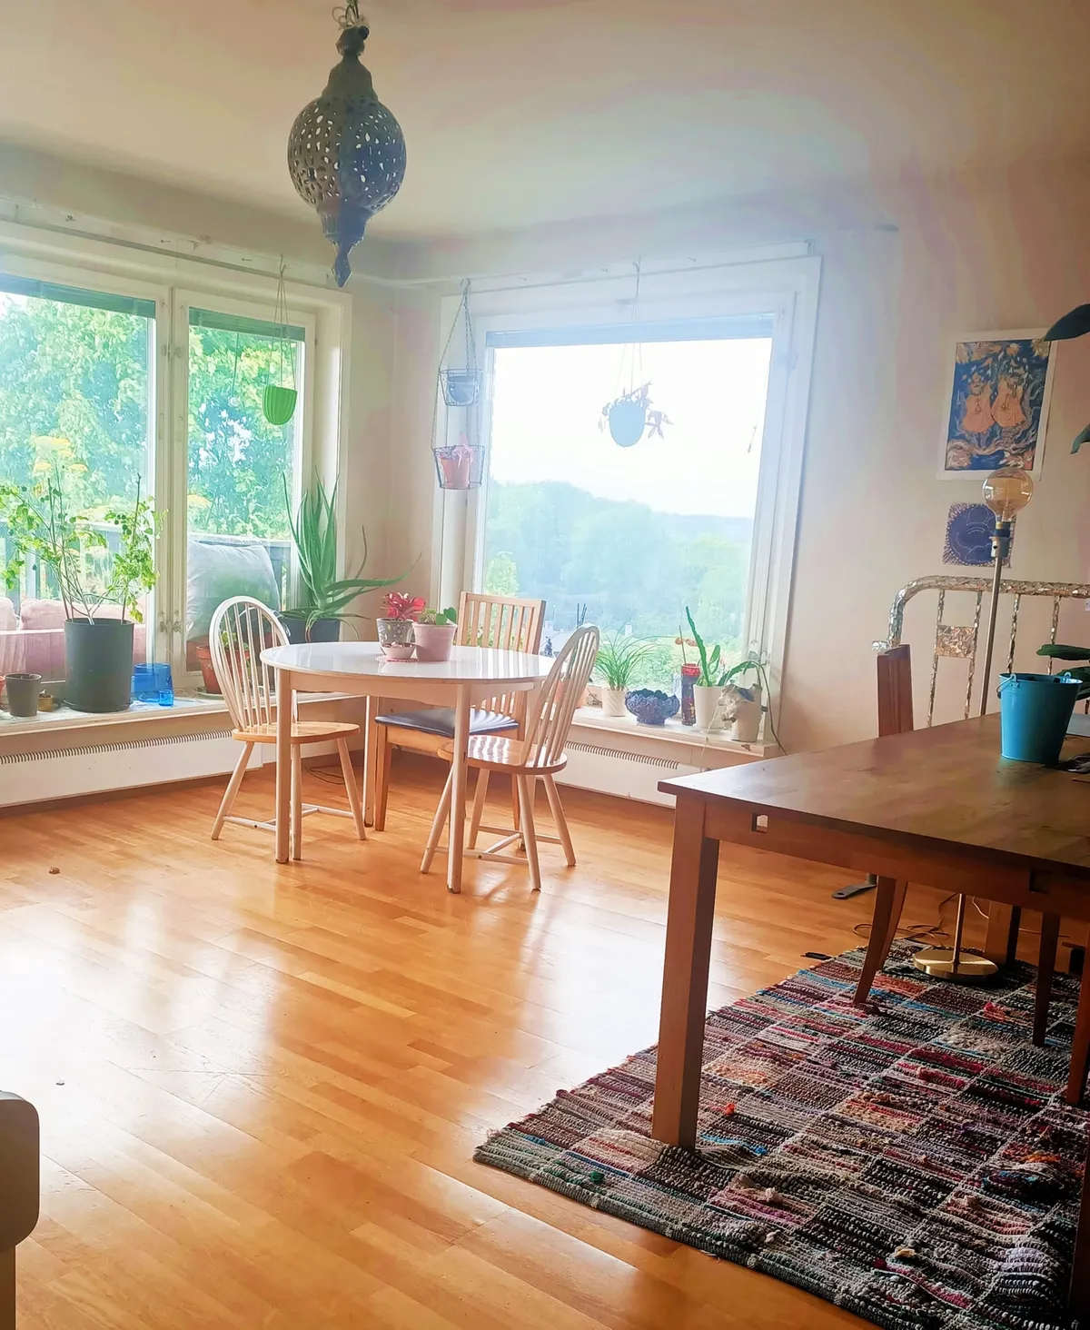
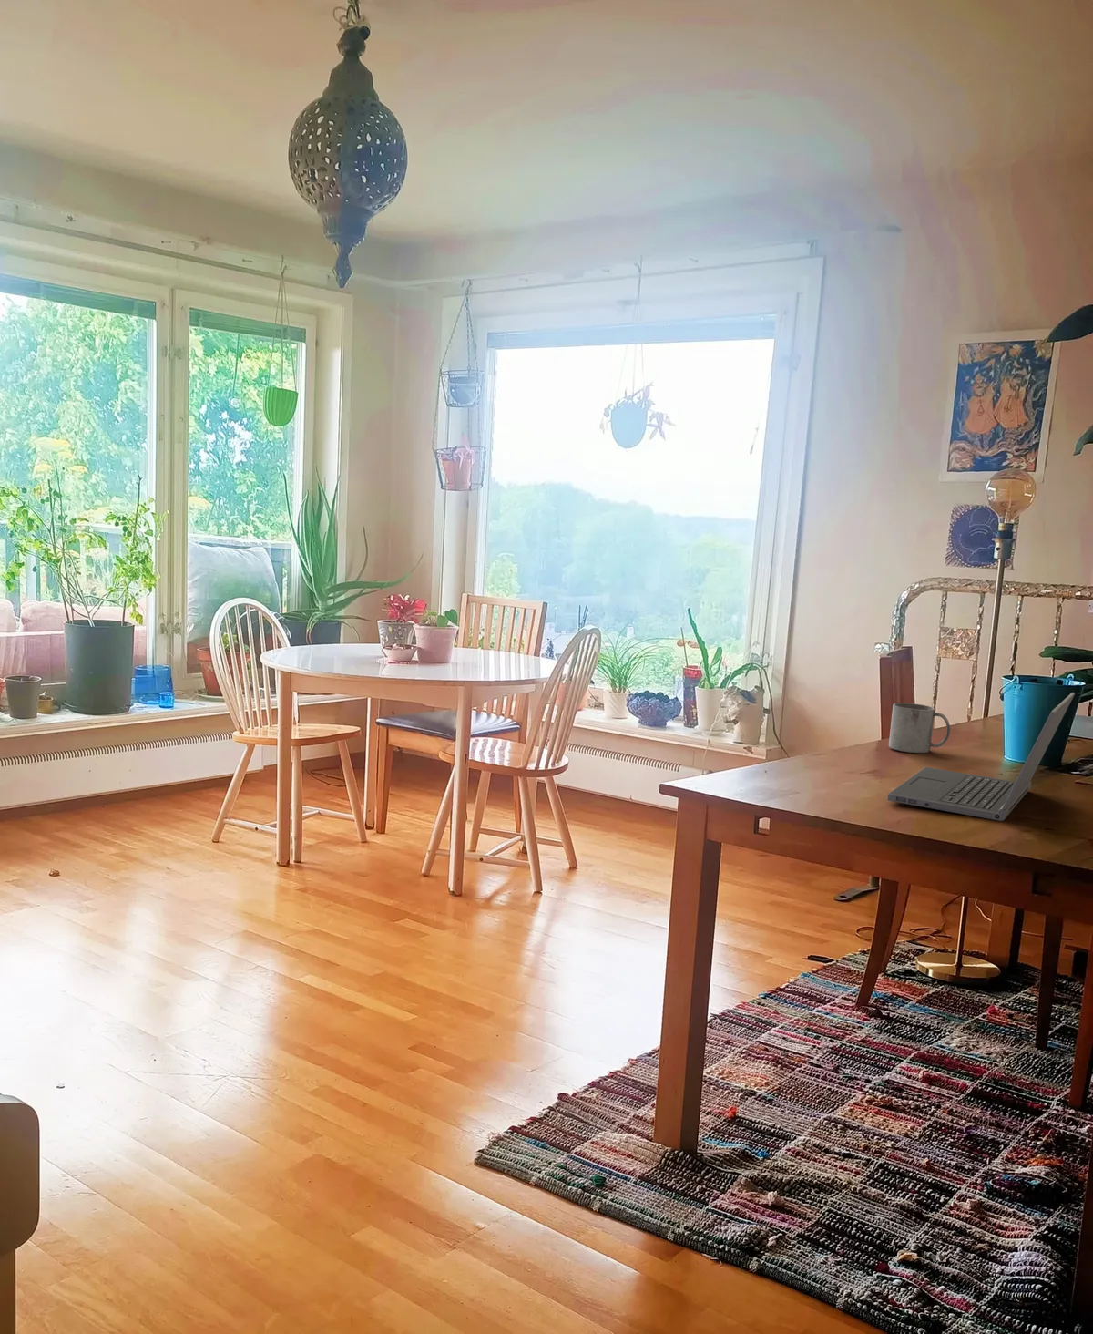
+ laptop computer [886,691,1075,822]
+ mug [888,702,951,753]
